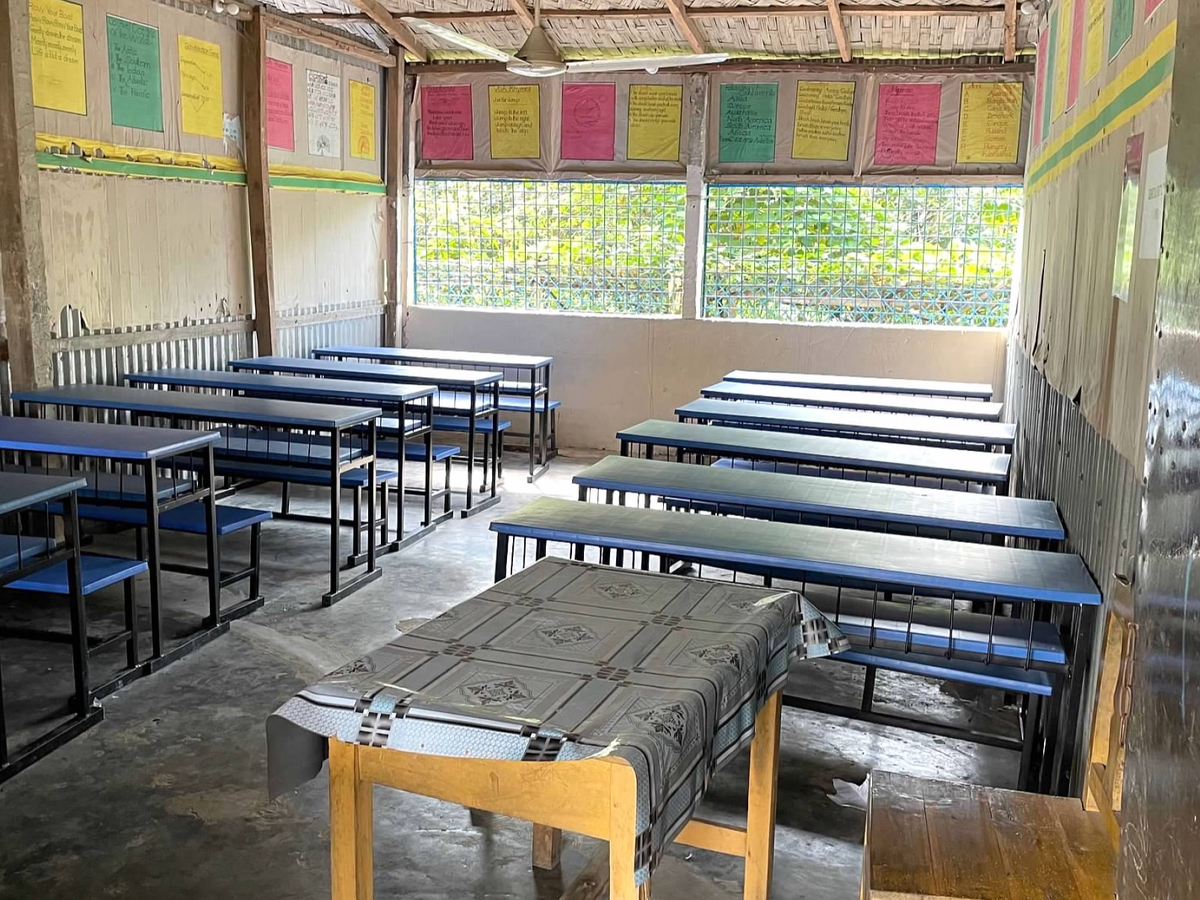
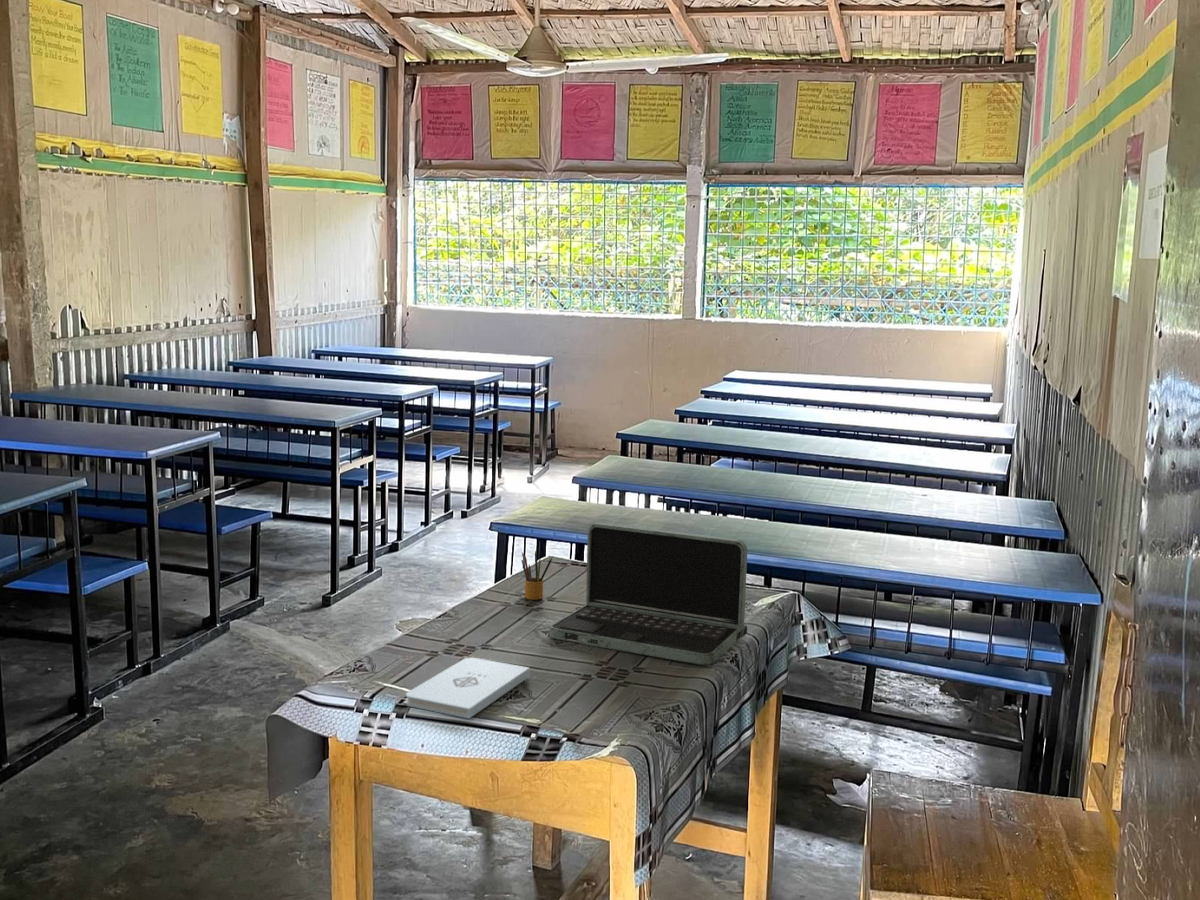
+ laptop [549,522,748,666]
+ notepad [405,656,531,719]
+ pencil box [520,550,553,601]
